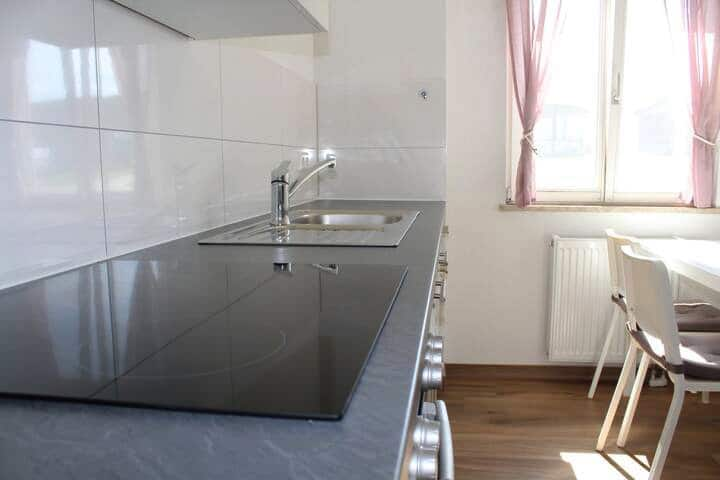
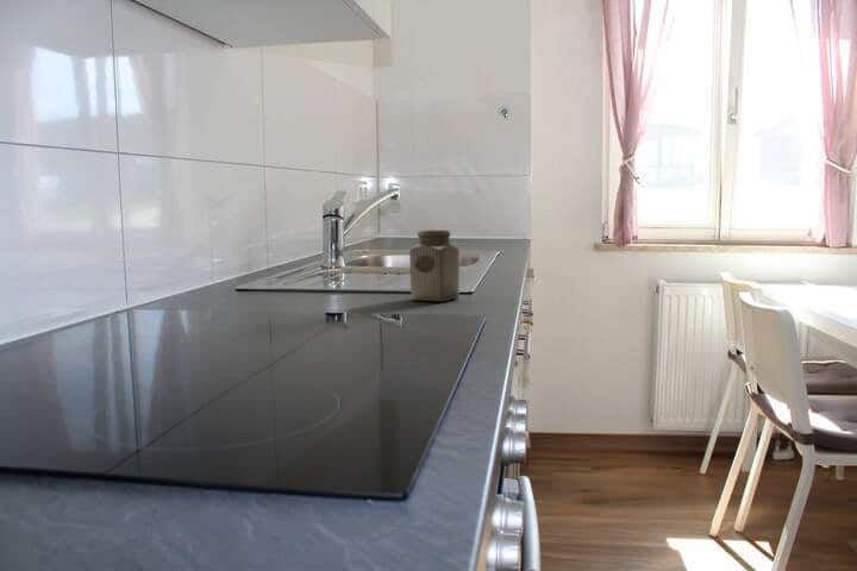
+ salt shaker [408,227,461,302]
